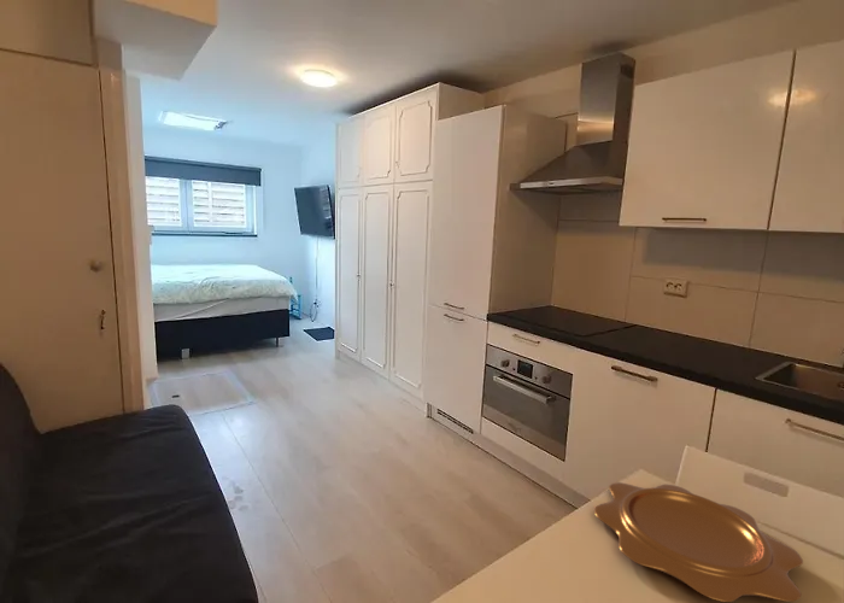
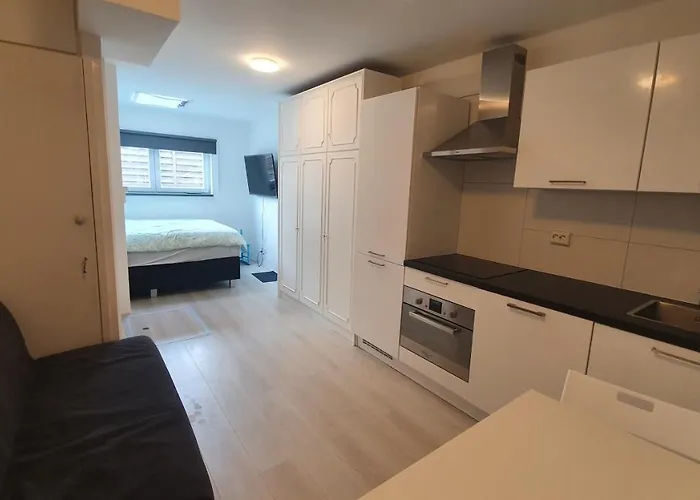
- decorative bowl [593,481,804,603]
